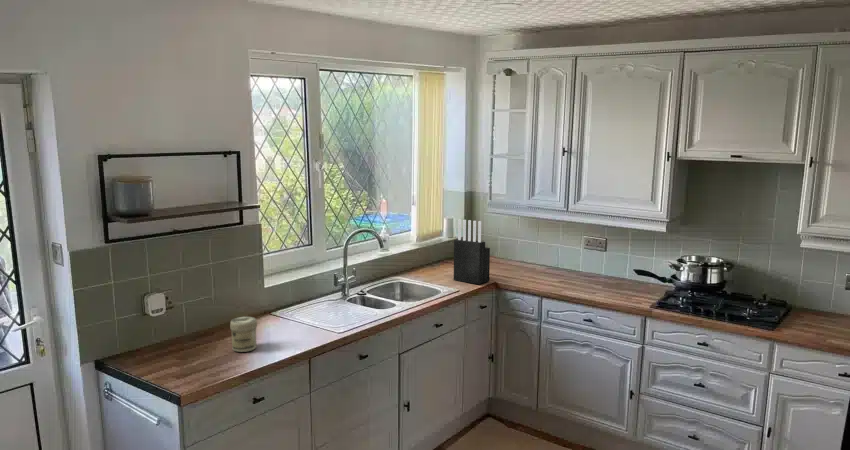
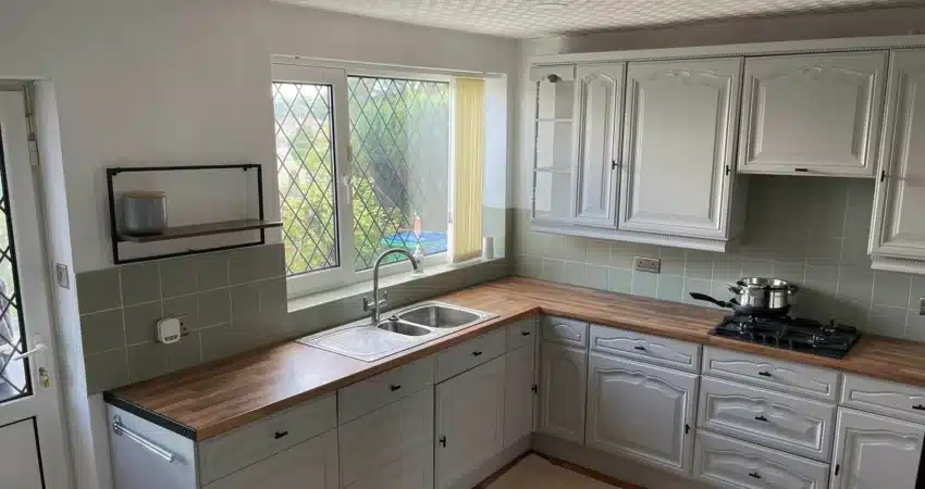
- jar [229,316,258,353]
- knife block [453,218,491,285]
